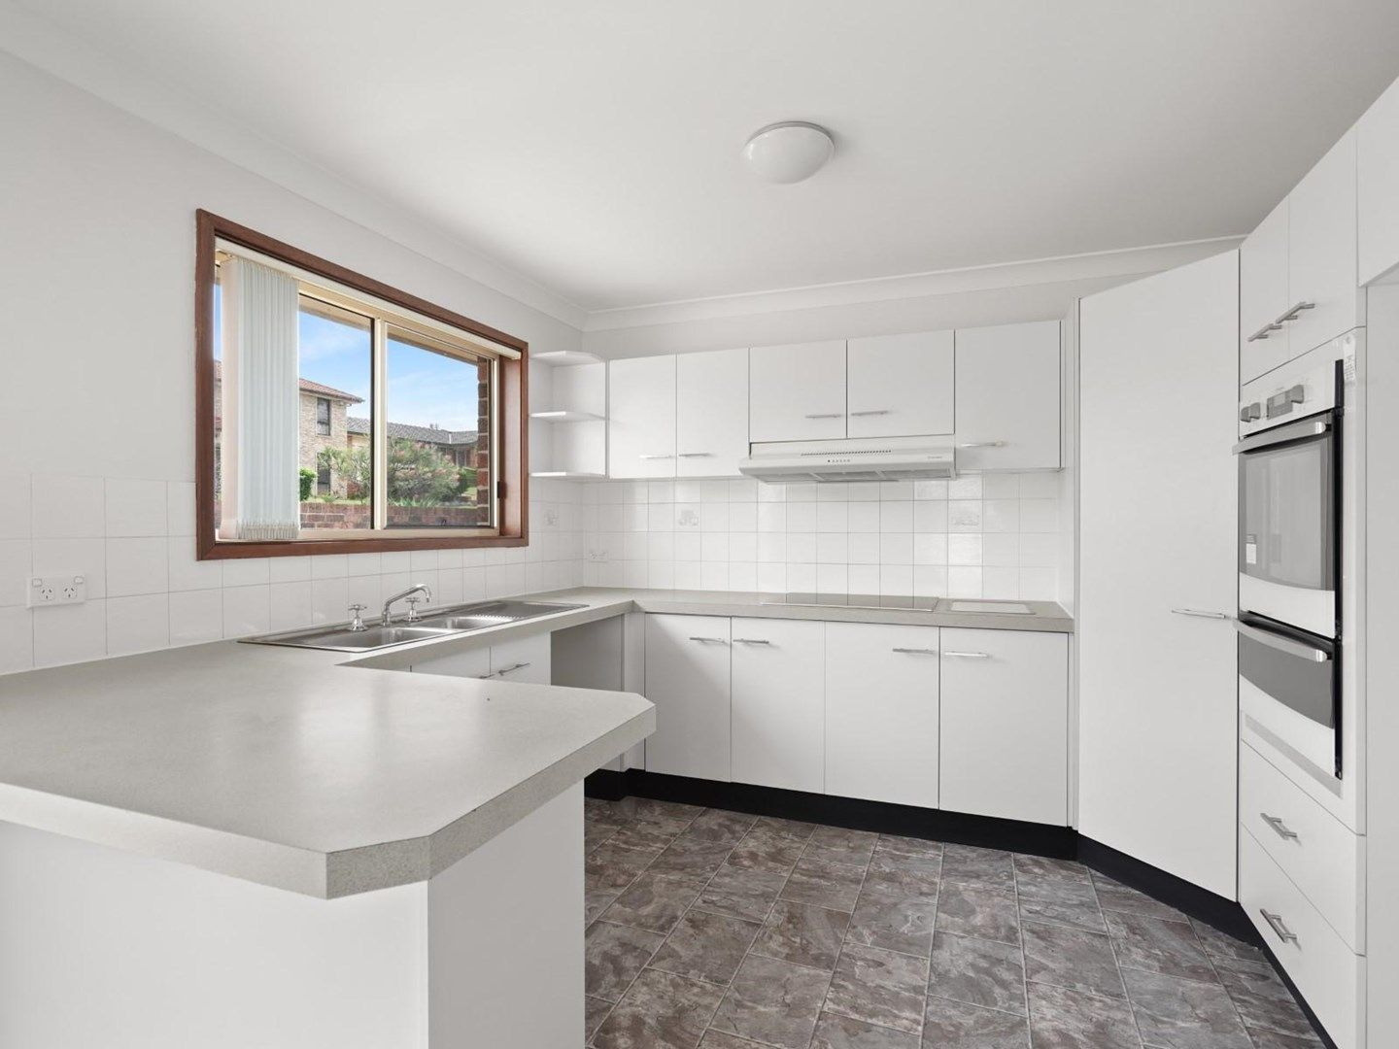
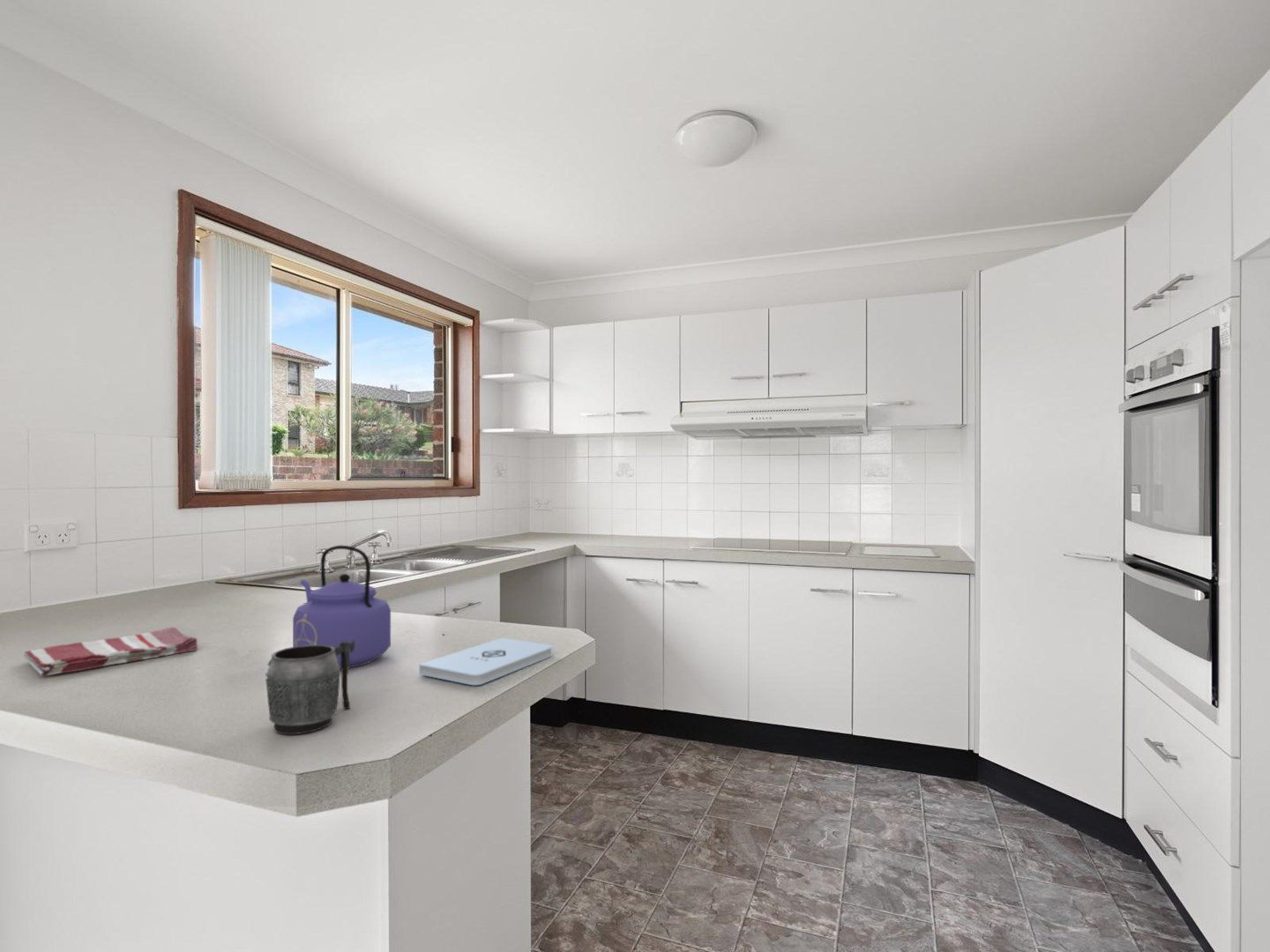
+ dish towel [23,626,198,677]
+ kettle [292,545,392,669]
+ mug [265,640,355,735]
+ notepad [418,636,553,686]
